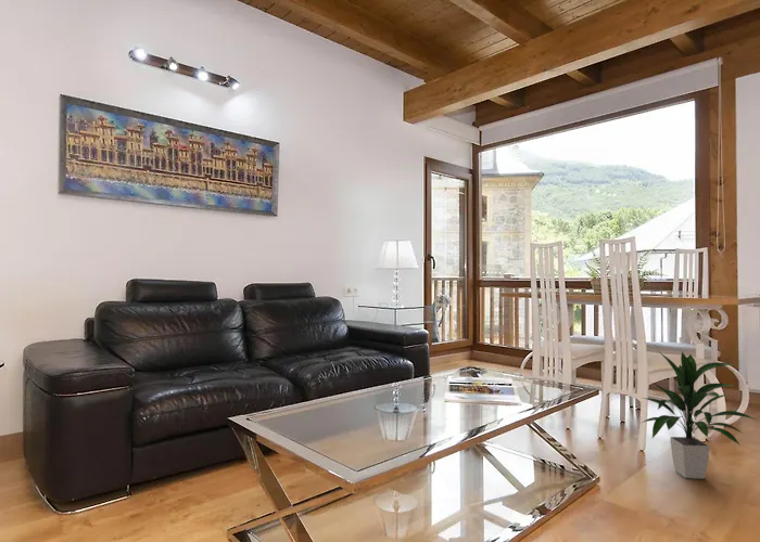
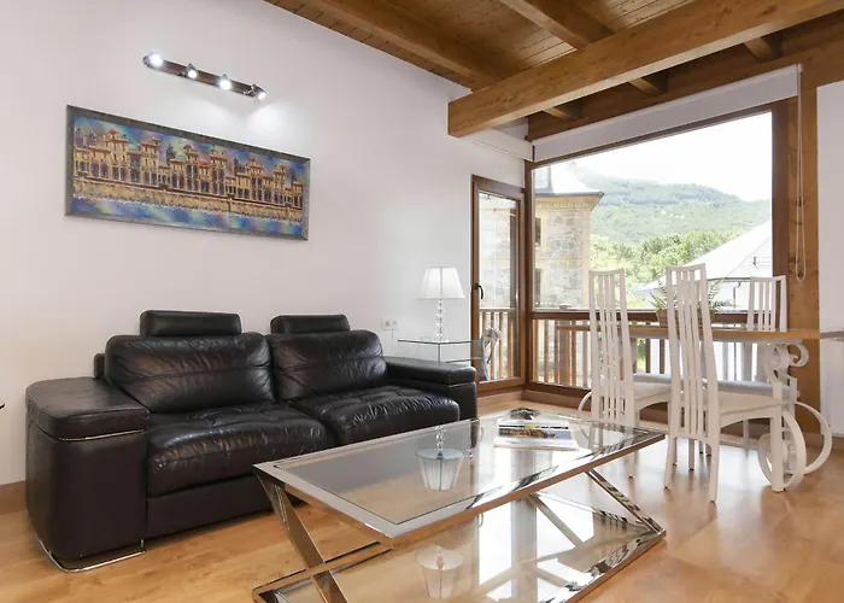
- indoor plant [641,350,757,480]
